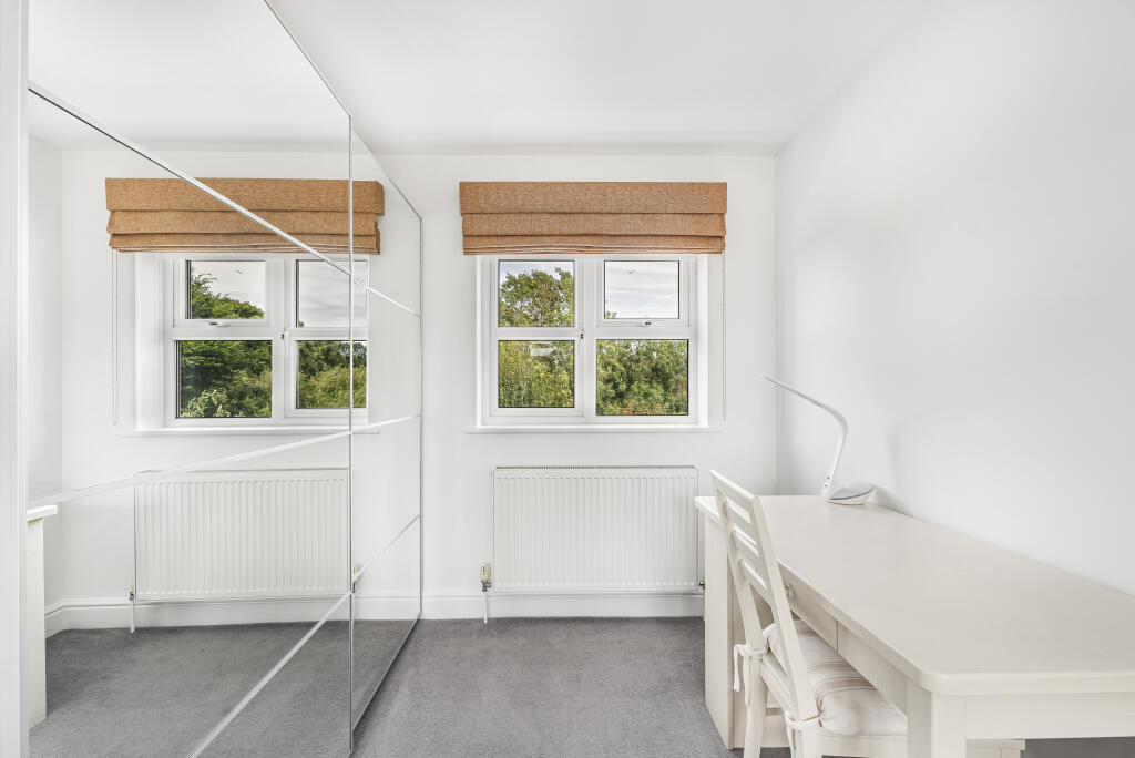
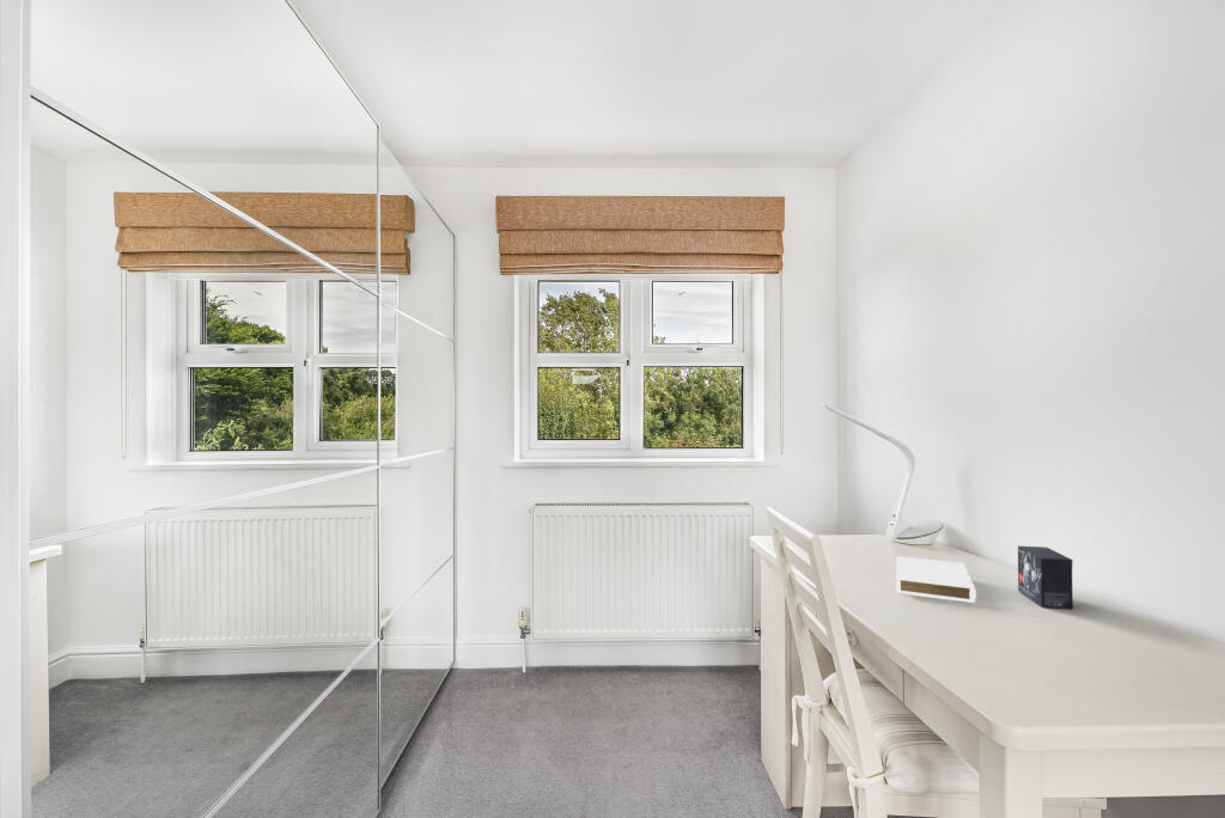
+ small box [1017,545,1074,610]
+ book [895,555,977,604]
